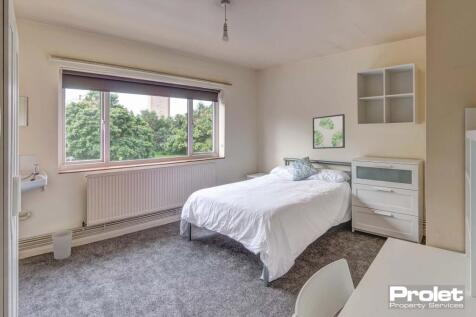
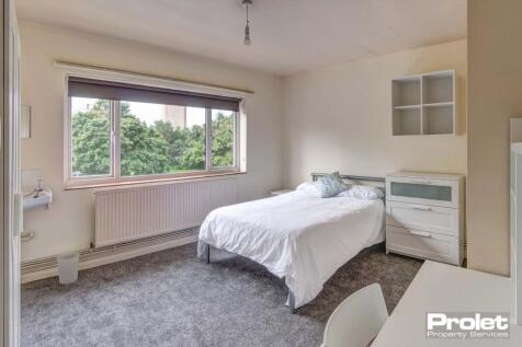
- wall art [312,113,346,150]
